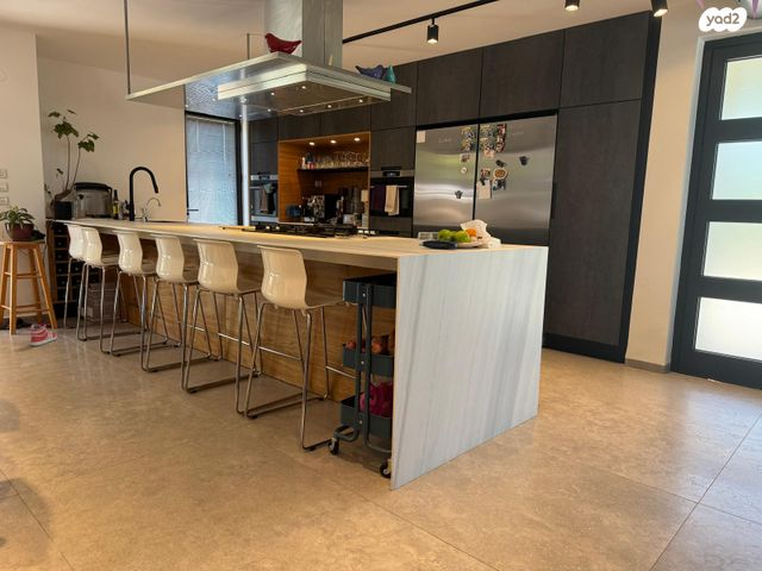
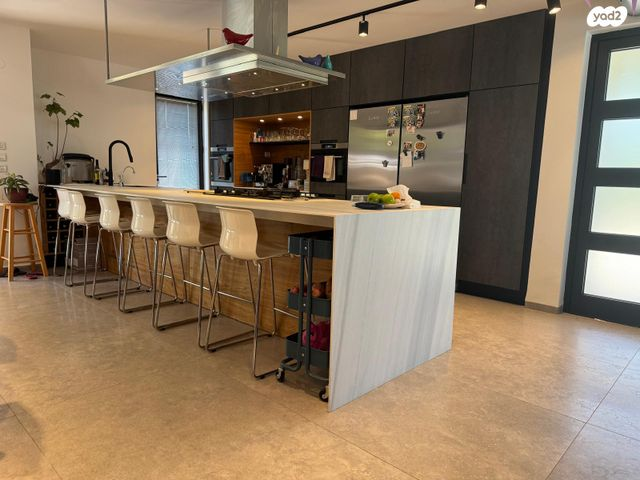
- sneaker [30,324,58,347]
